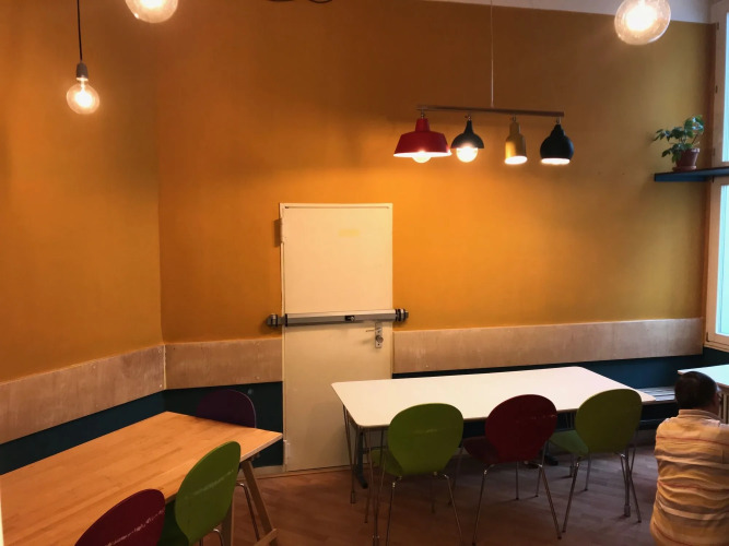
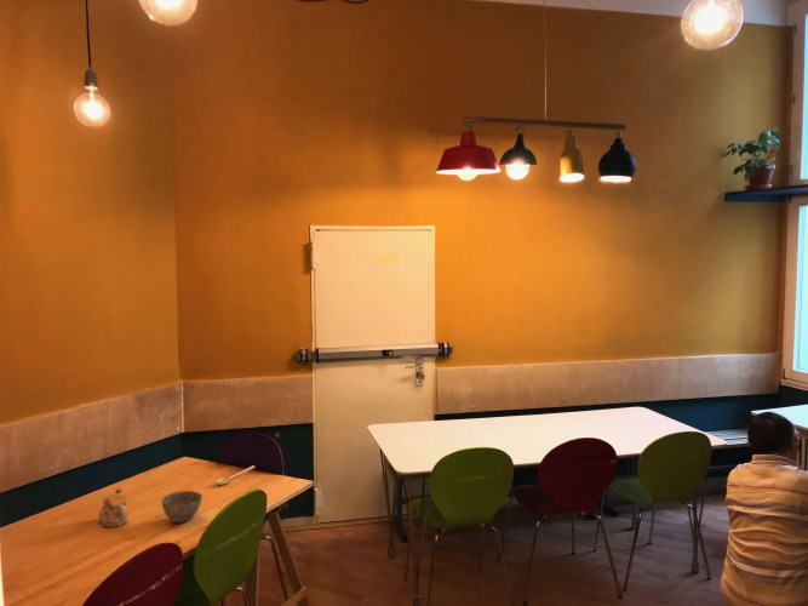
+ spoon [216,464,256,486]
+ bowl [160,490,204,524]
+ teapot [98,486,128,528]
